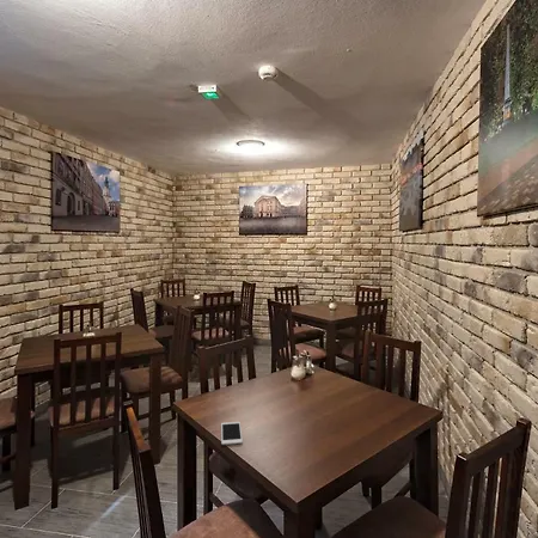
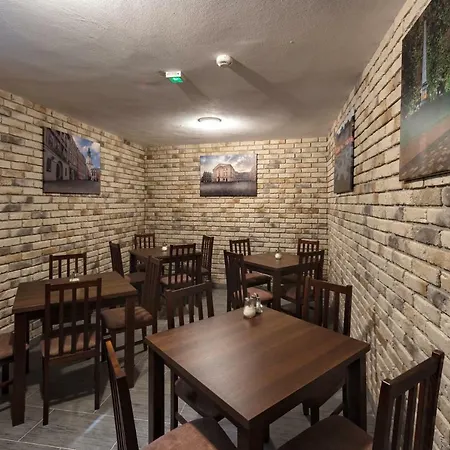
- cell phone [220,421,244,446]
